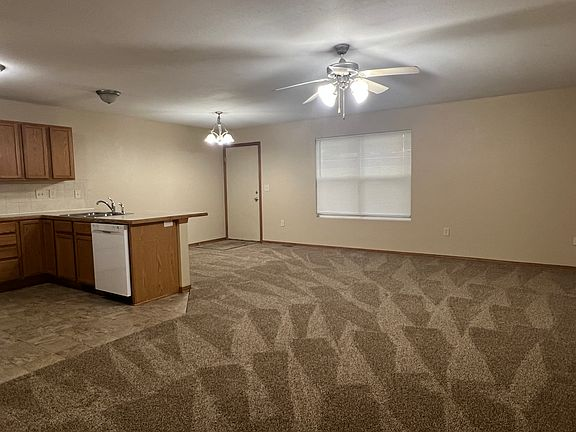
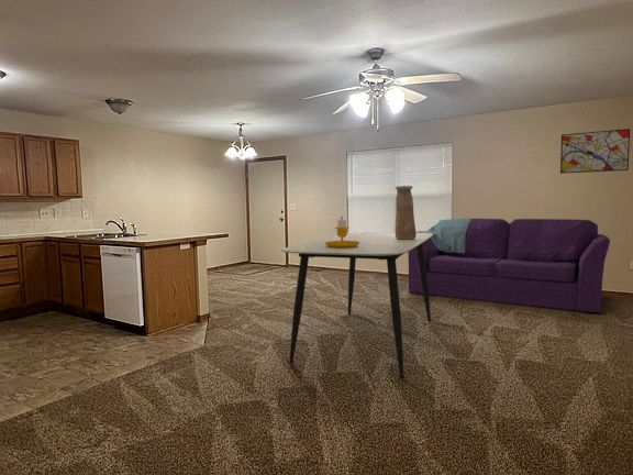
+ vase [395,185,417,240]
+ candlestick [325,217,359,248]
+ dining table [280,231,433,379]
+ wall art [559,128,631,175]
+ sofa [407,218,611,313]
